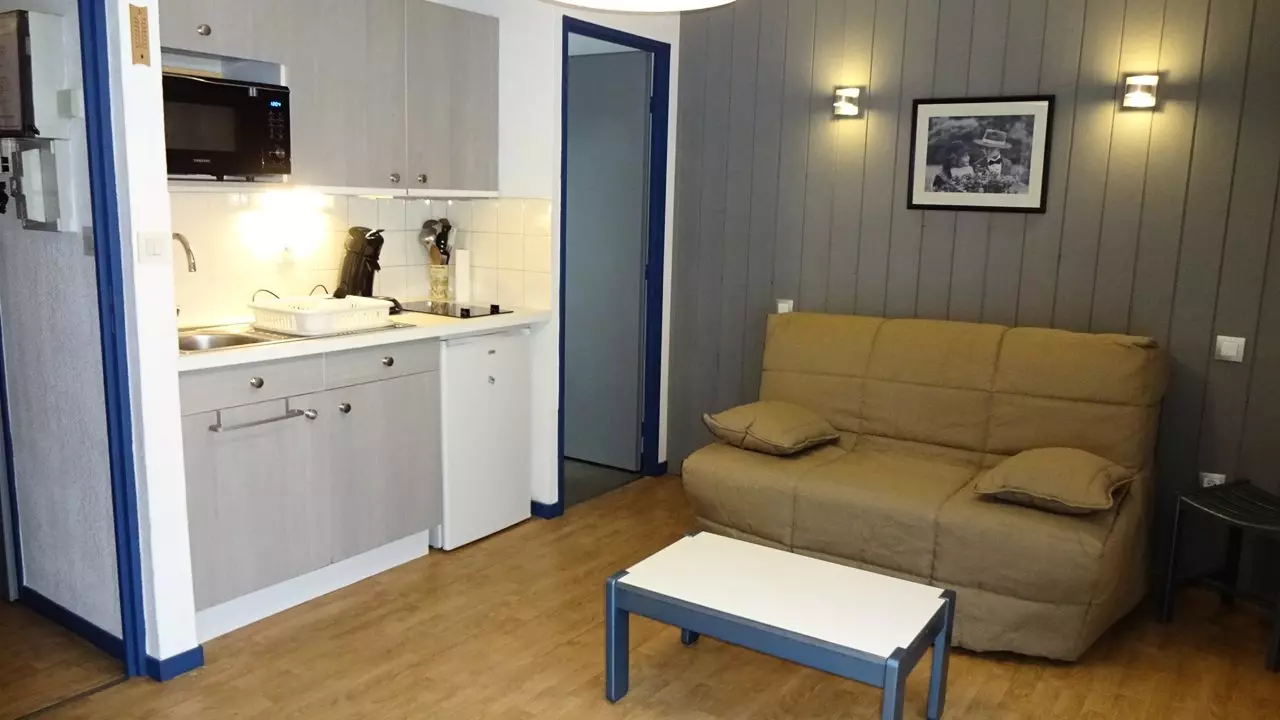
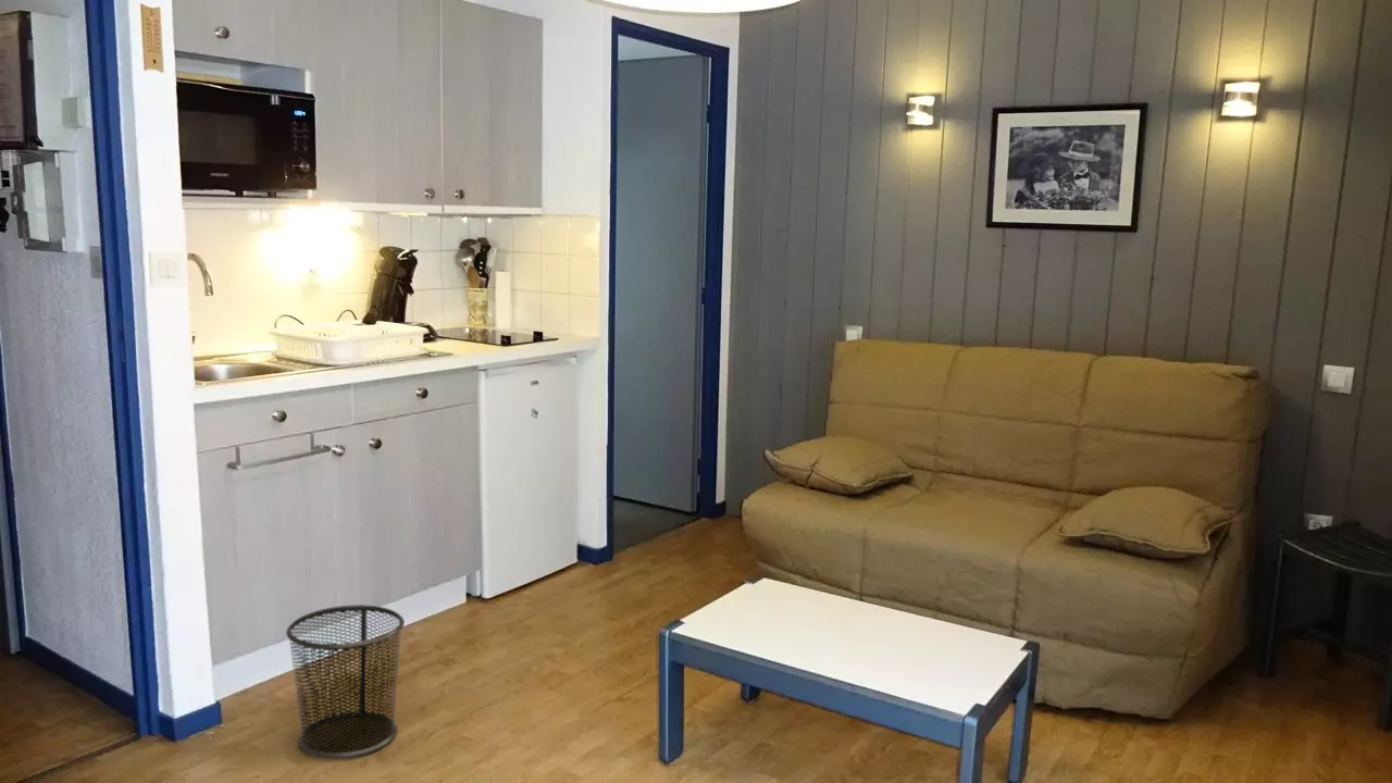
+ waste bin [285,604,406,759]
